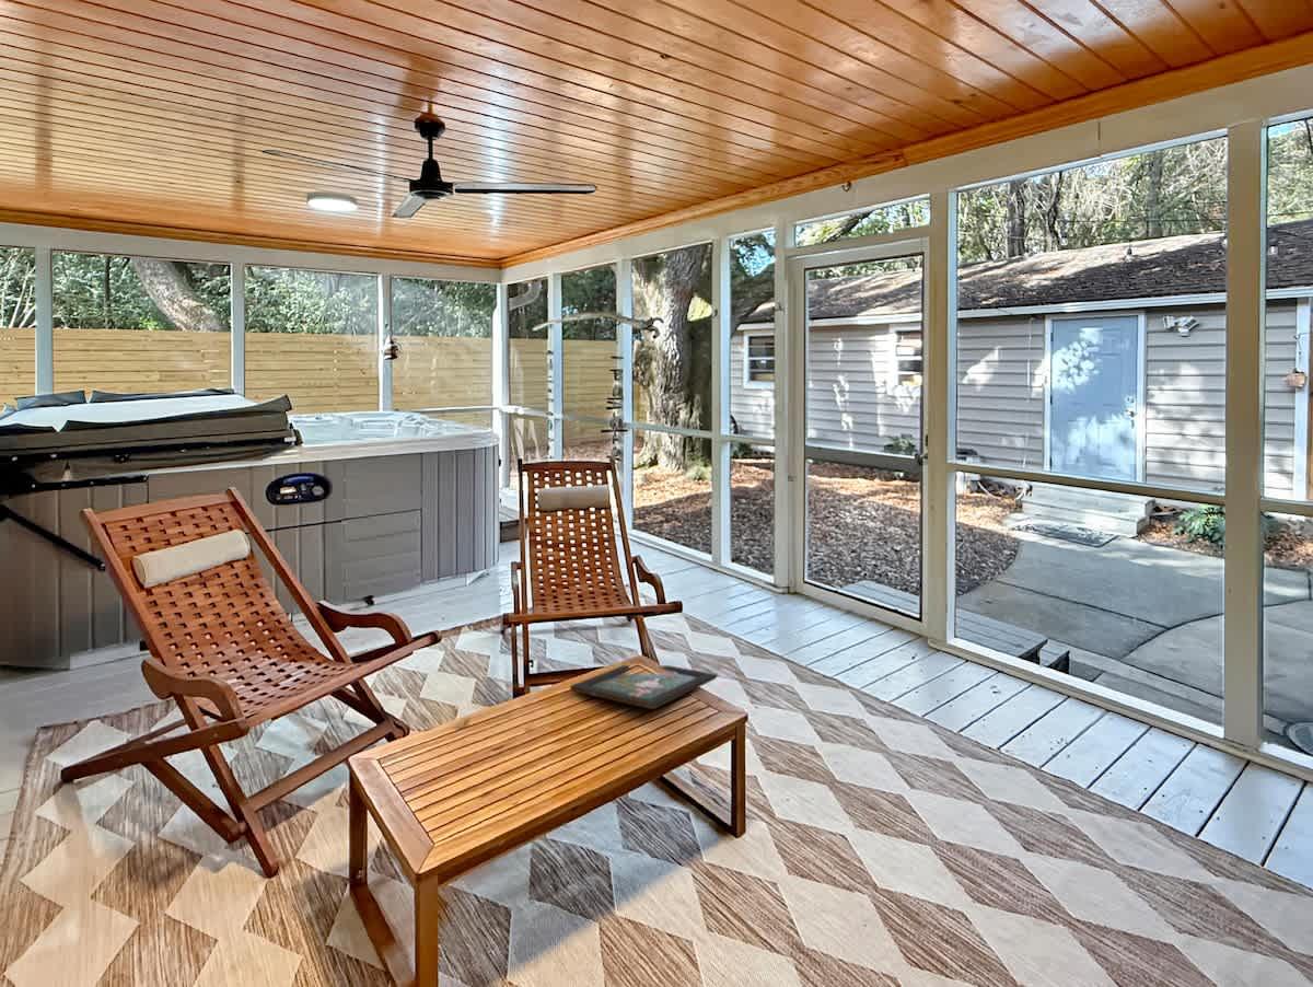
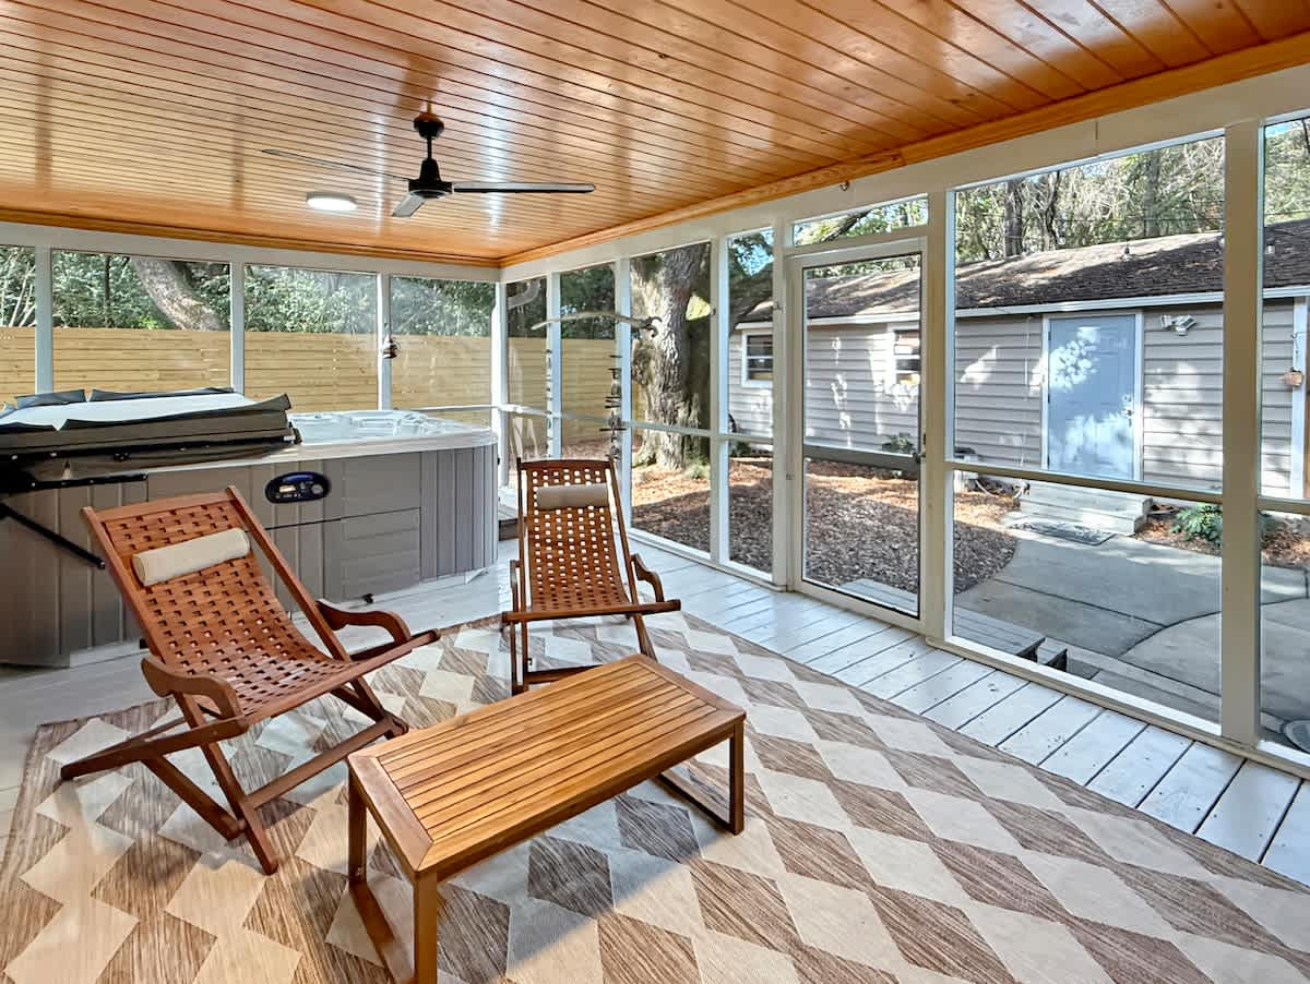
- decorative tray [569,664,719,710]
